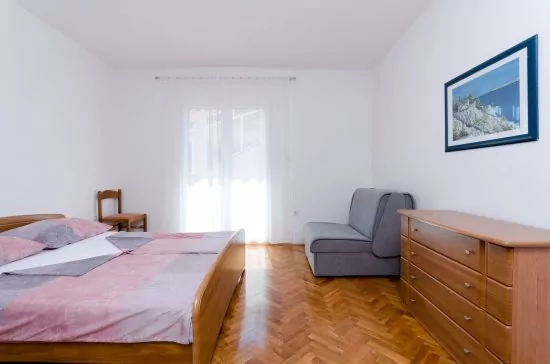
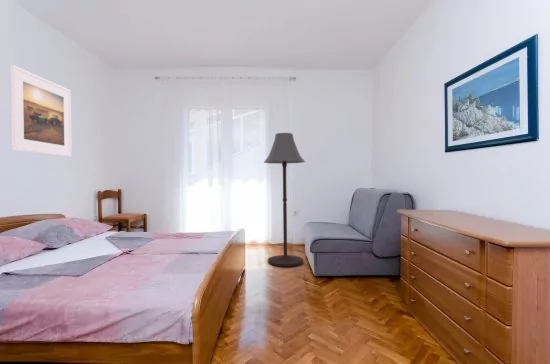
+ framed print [10,64,73,157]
+ floor lamp [263,132,306,268]
